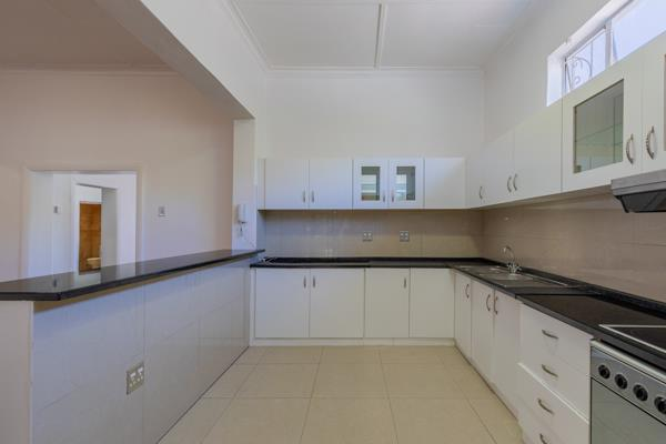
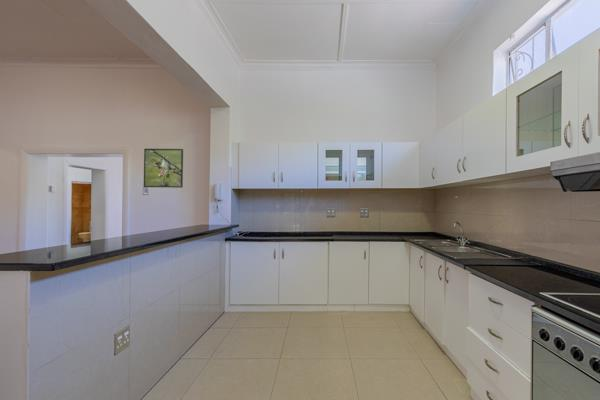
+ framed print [143,148,184,189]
